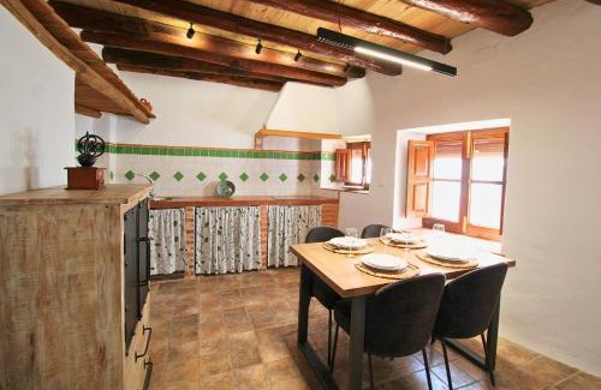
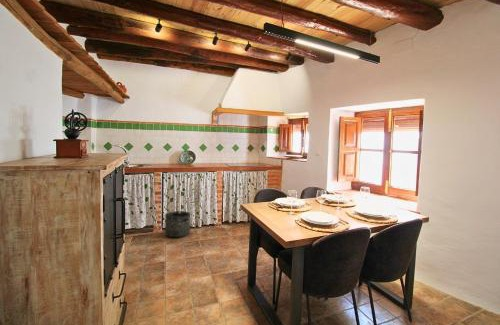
+ basket [163,210,191,238]
